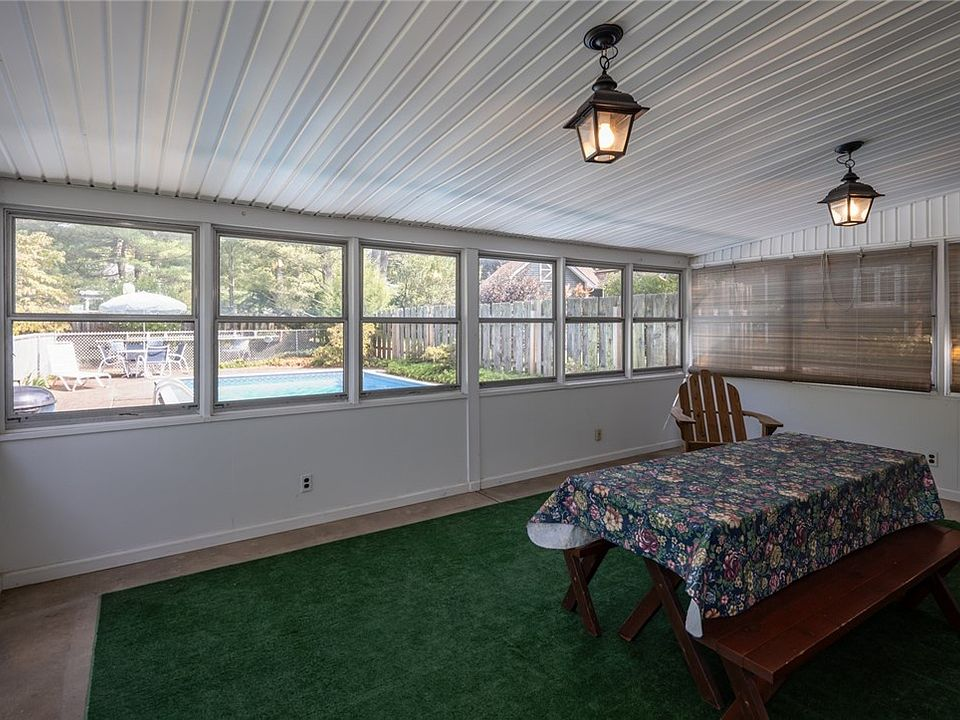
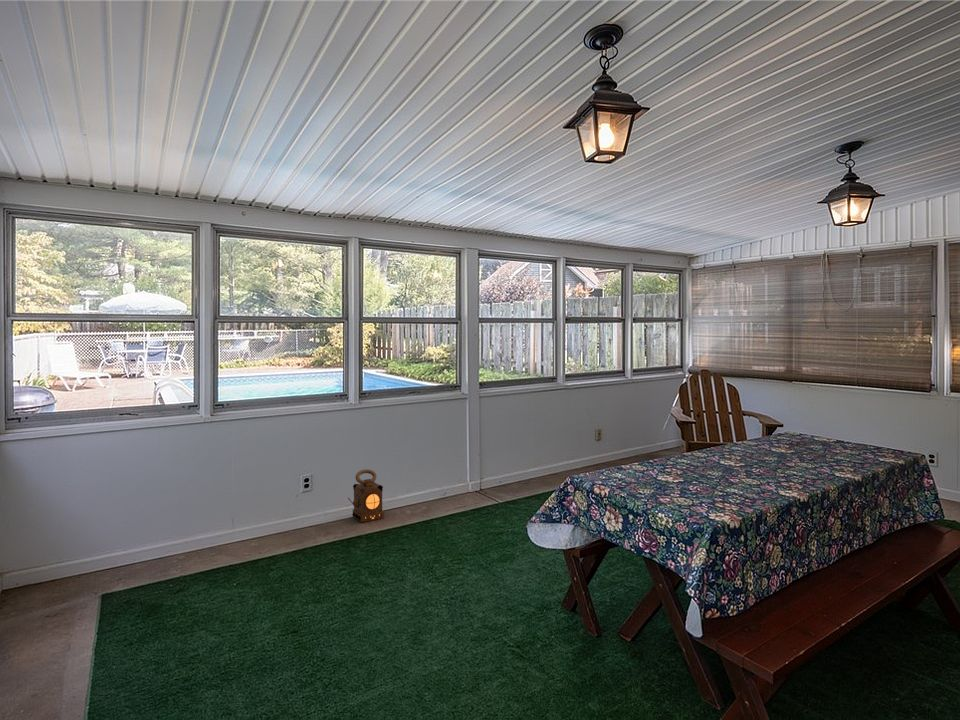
+ lantern [347,468,385,523]
